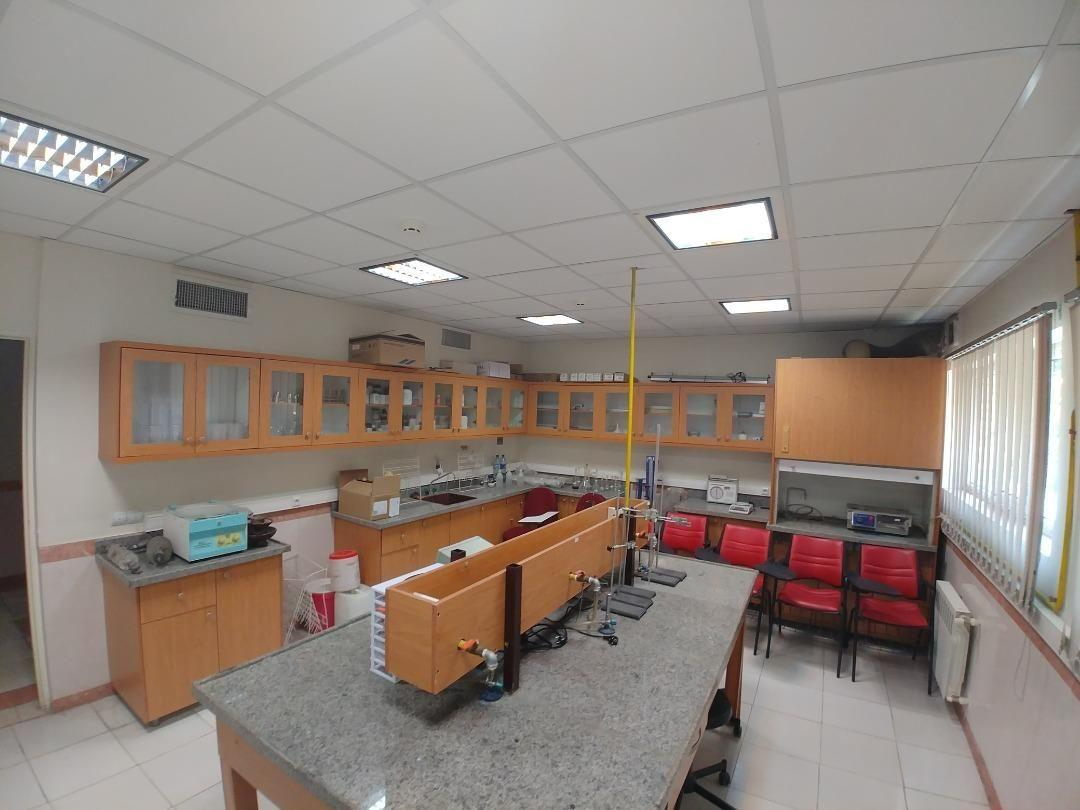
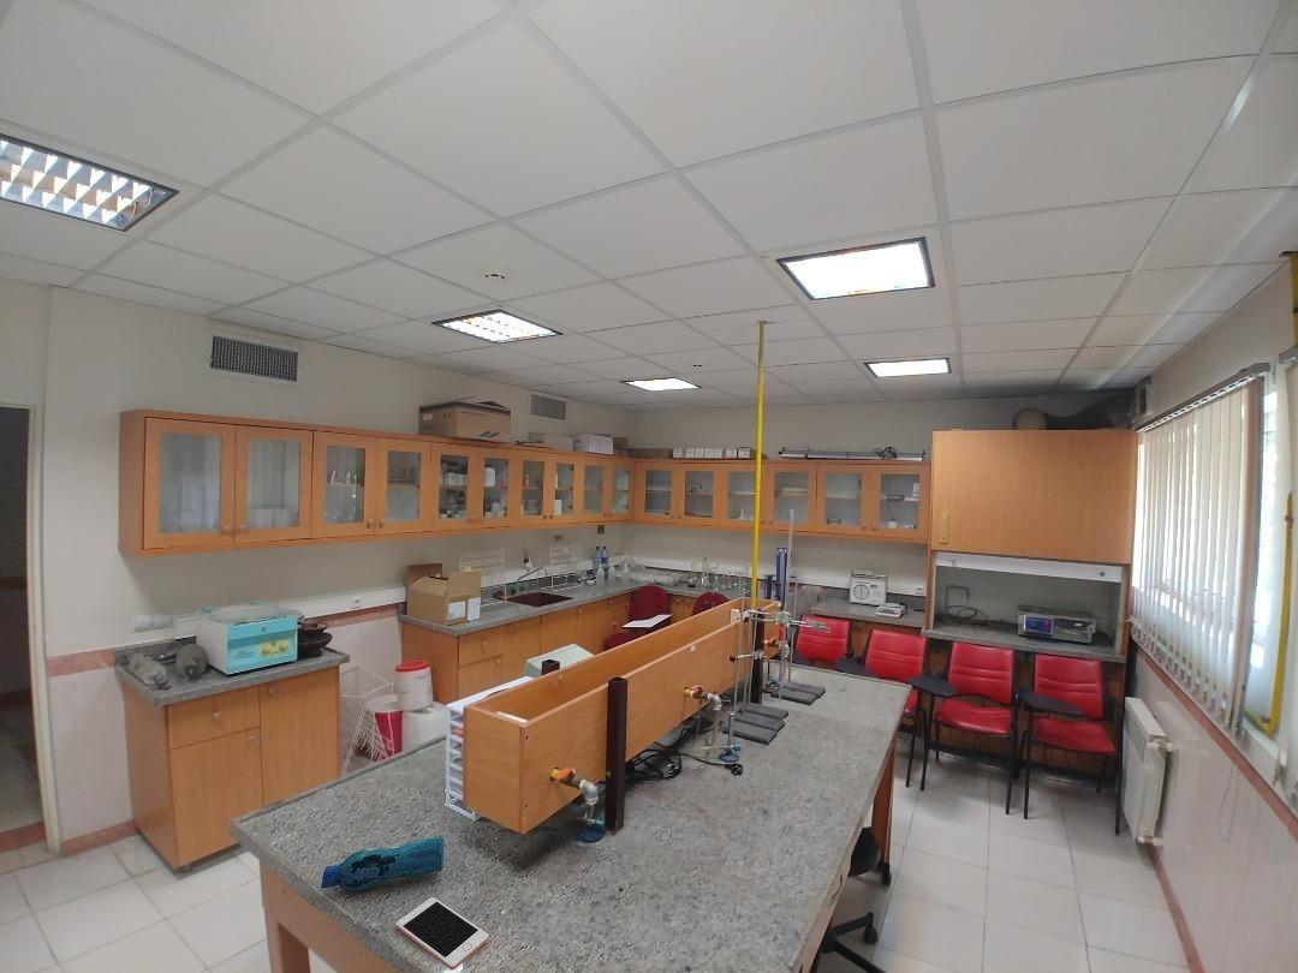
+ cell phone [394,896,490,972]
+ bottle [320,836,446,893]
